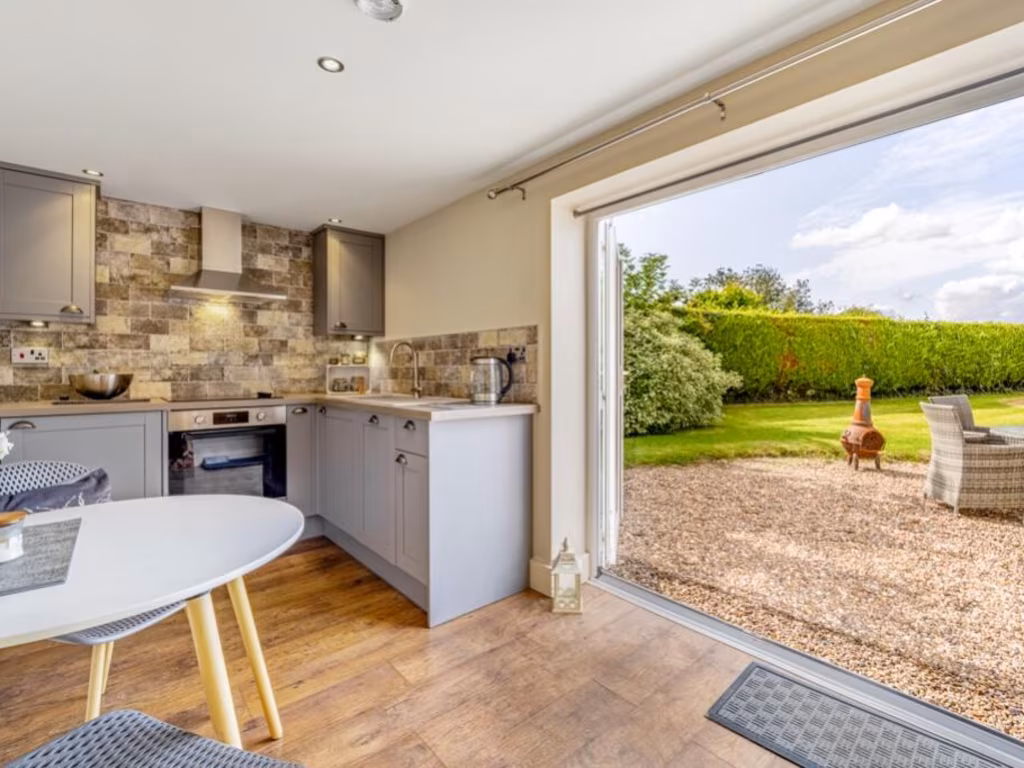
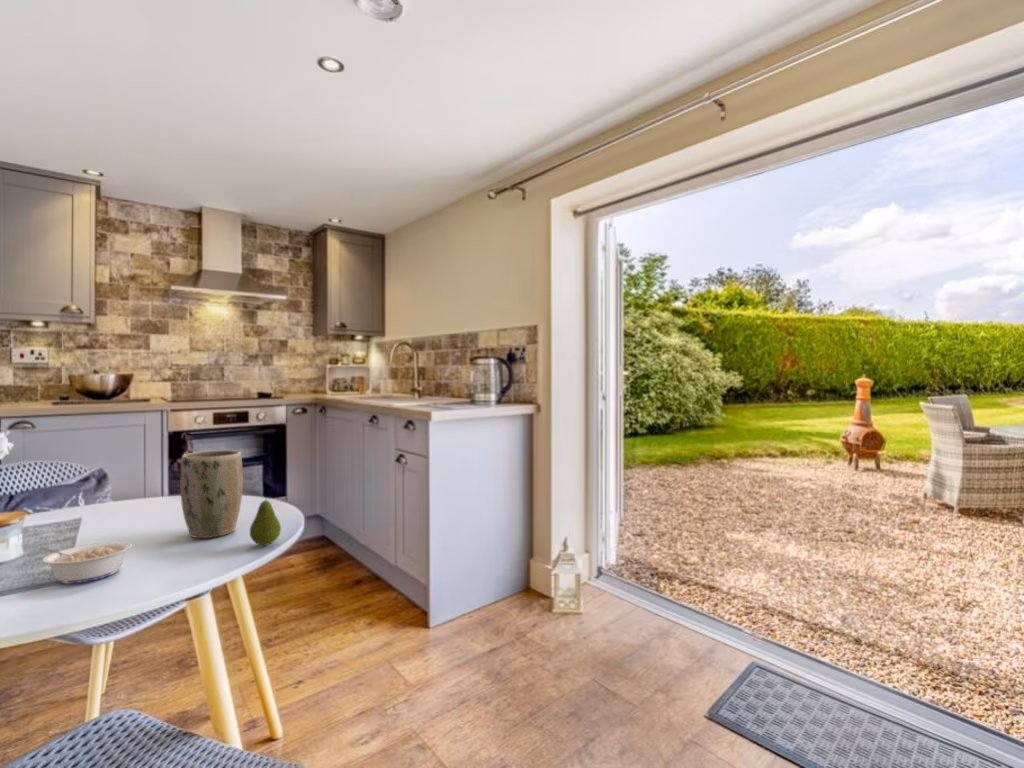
+ legume [38,541,133,585]
+ fruit [249,493,282,546]
+ plant pot [179,449,244,539]
